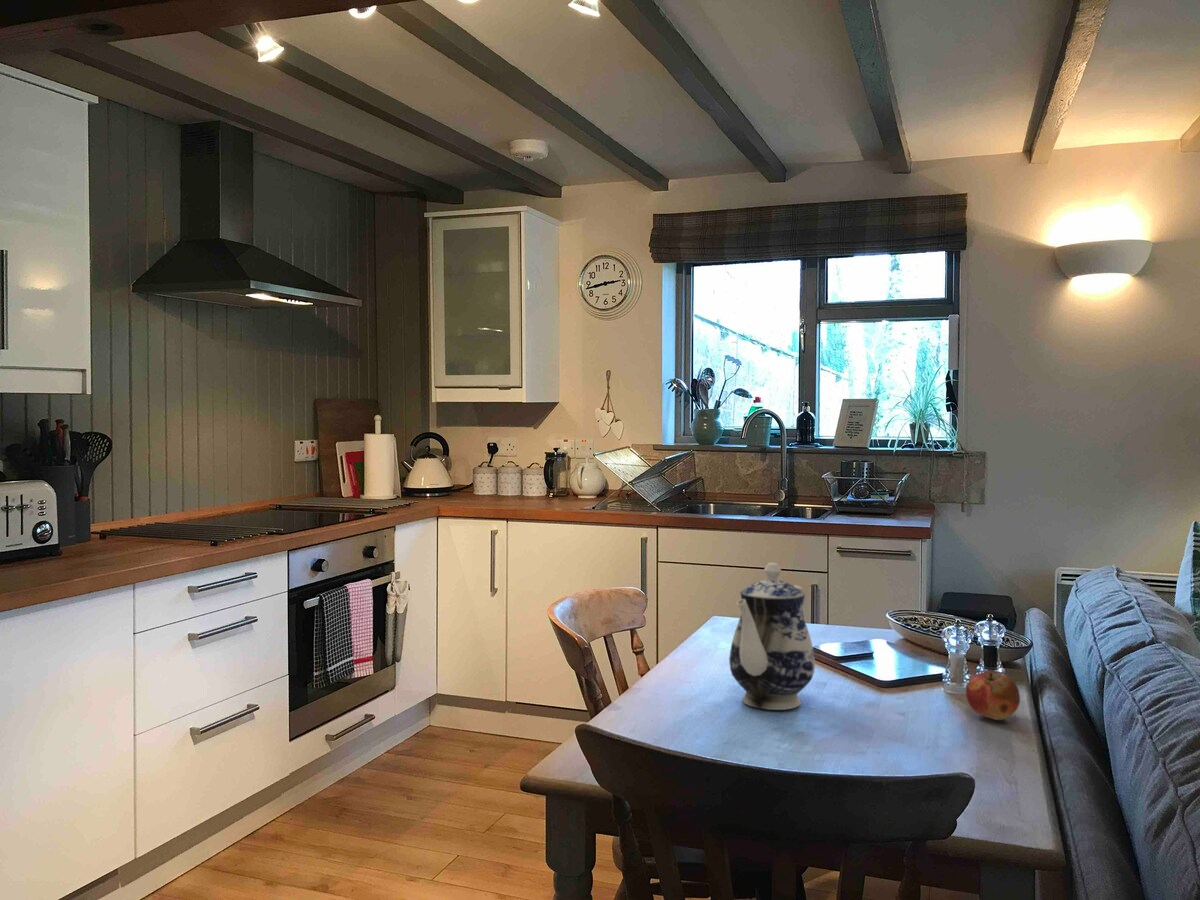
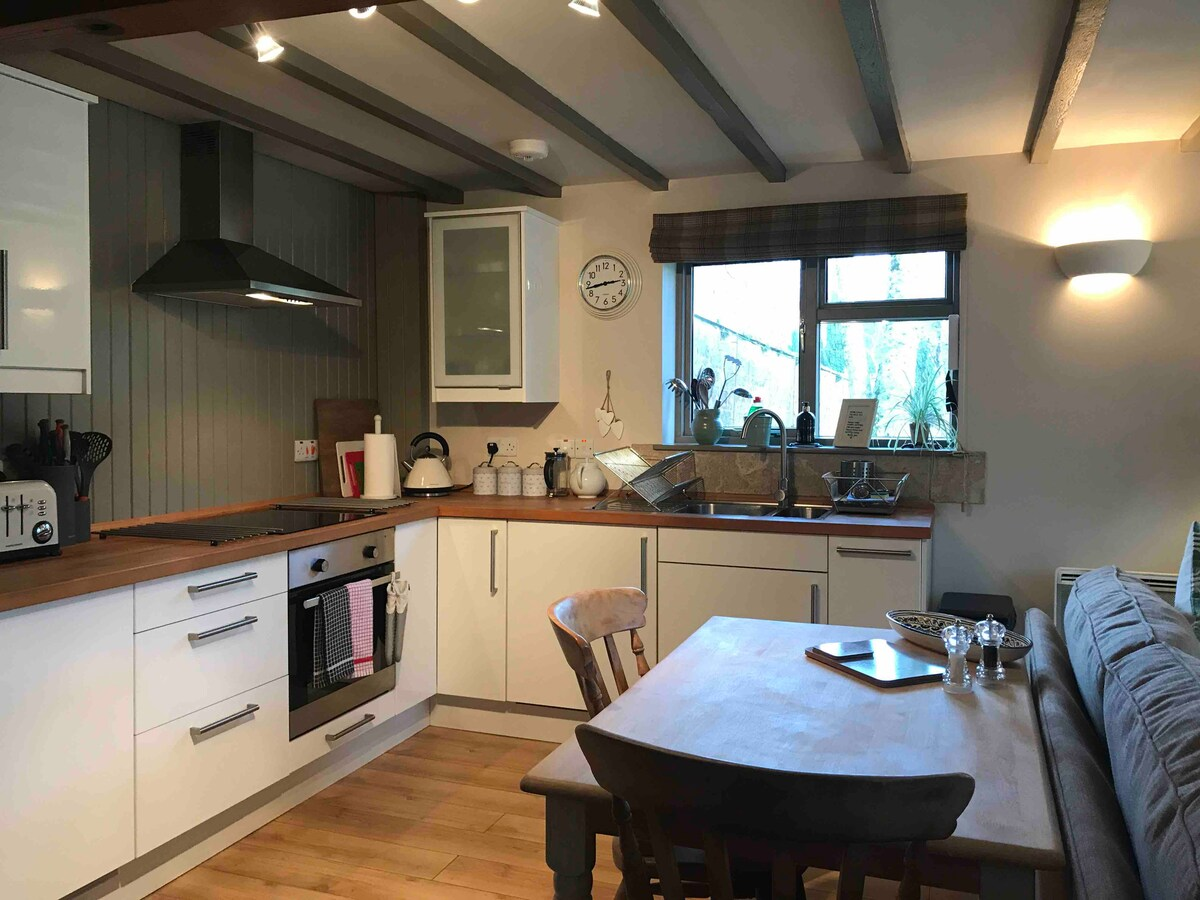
- fruit [965,671,1021,721]
- teapot [728,562,816,711]
